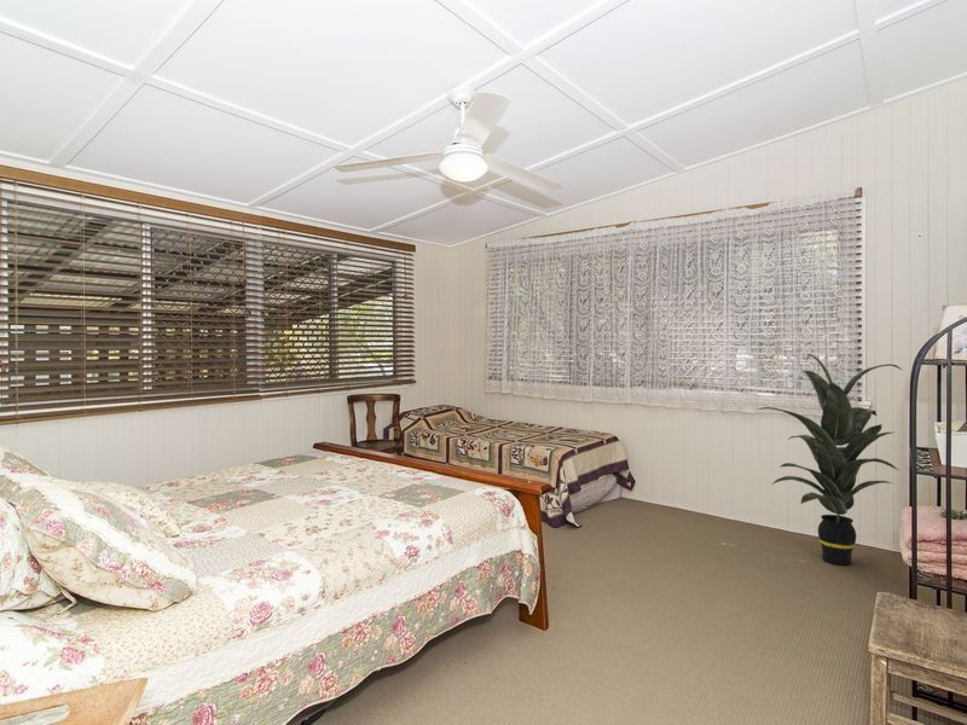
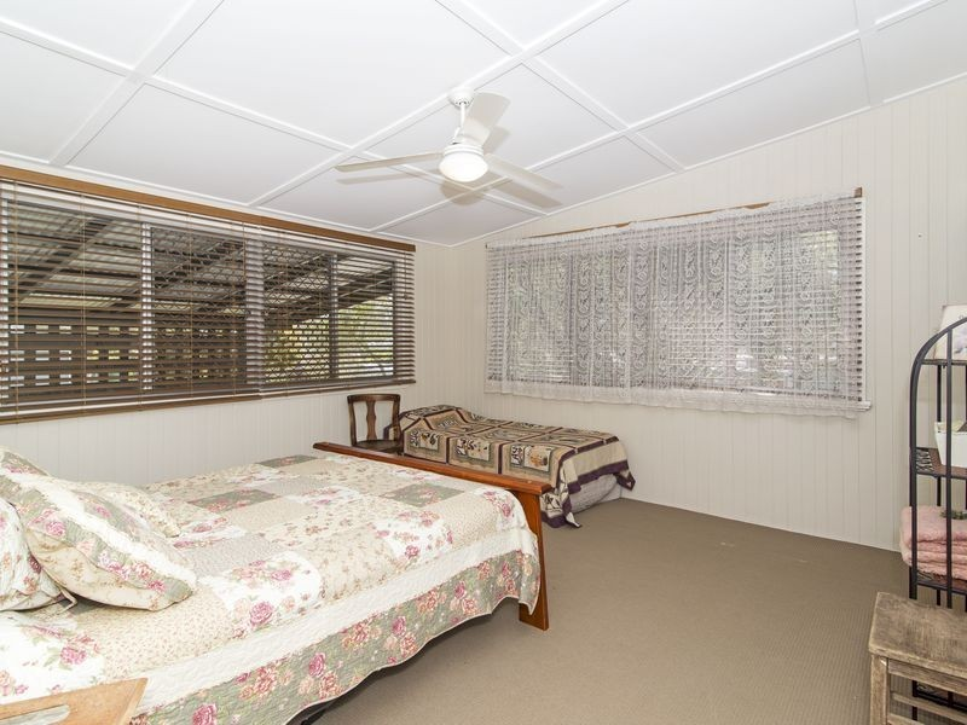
- indoor plant [757,353,904,566]
